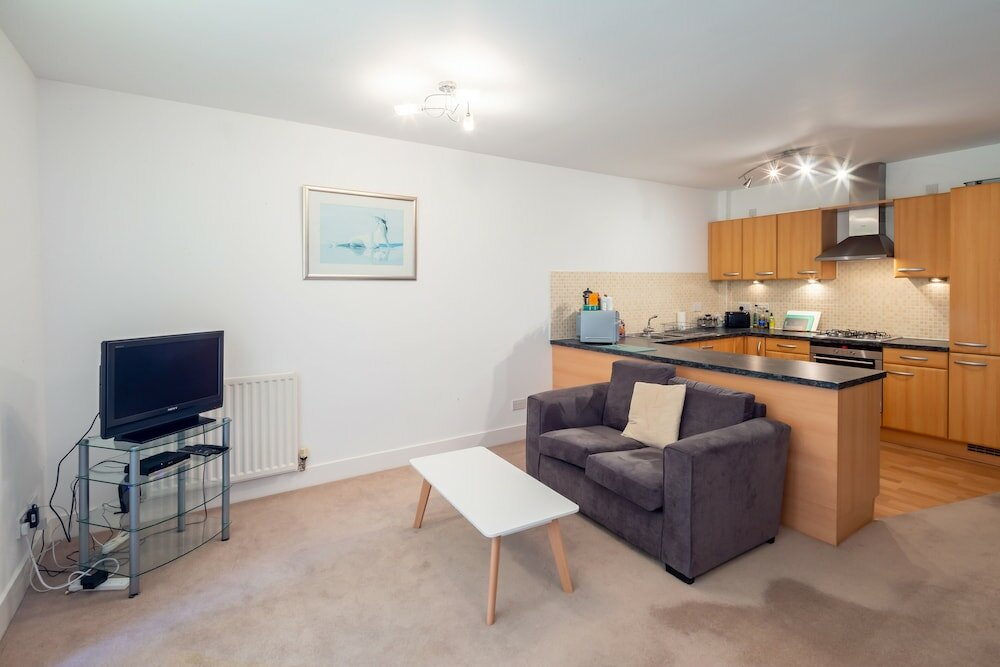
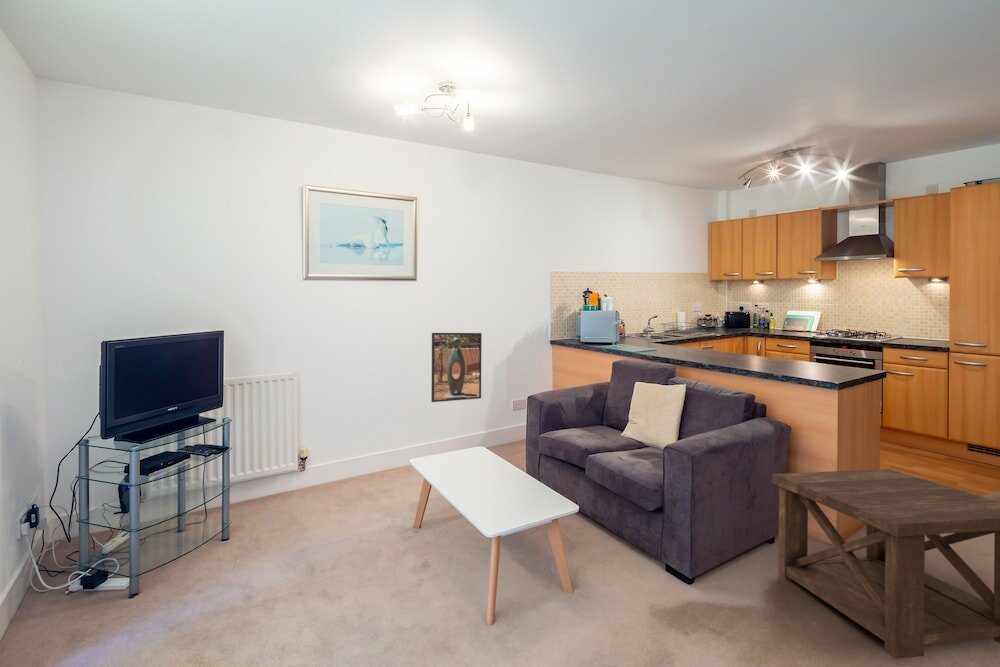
+ side table [771,468,1000,660]
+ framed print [430,332,483,403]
